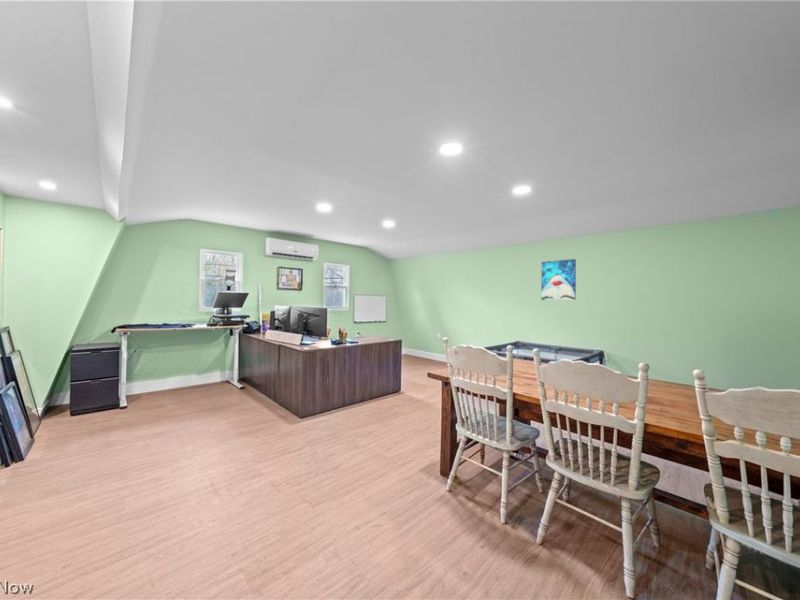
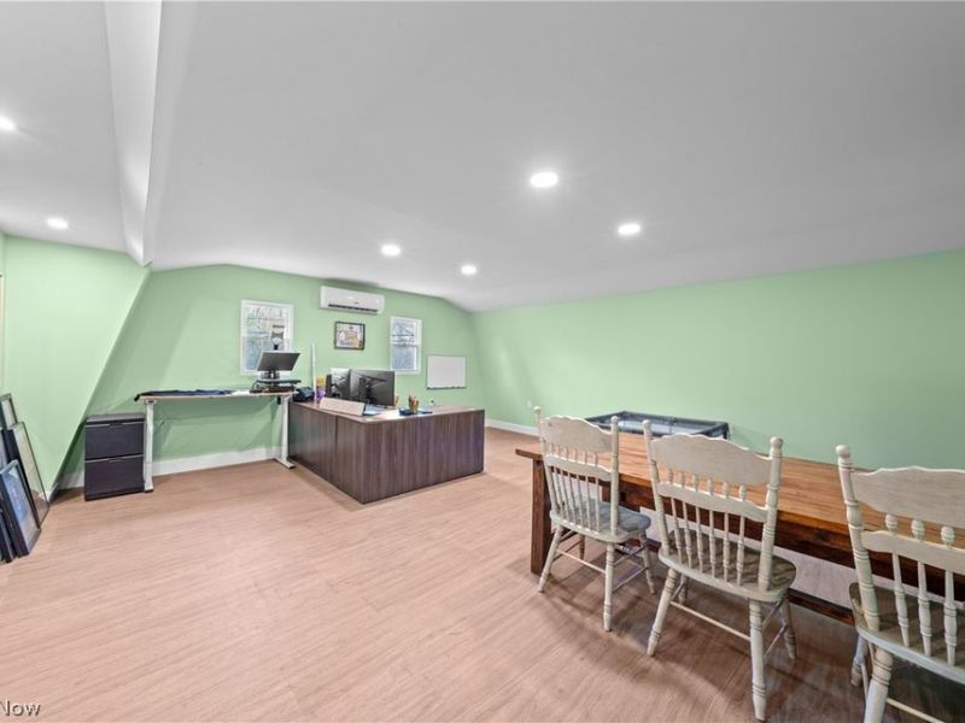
- wall art [540,258,577,301]
